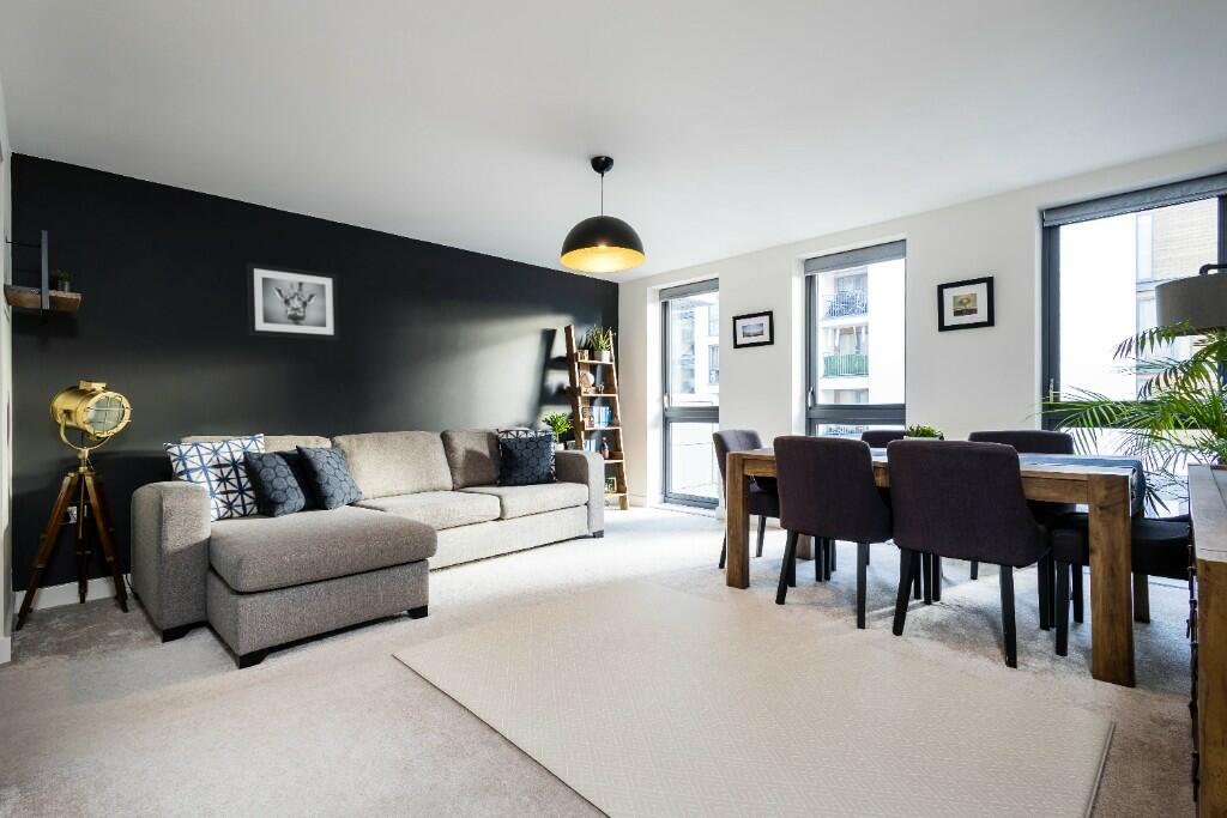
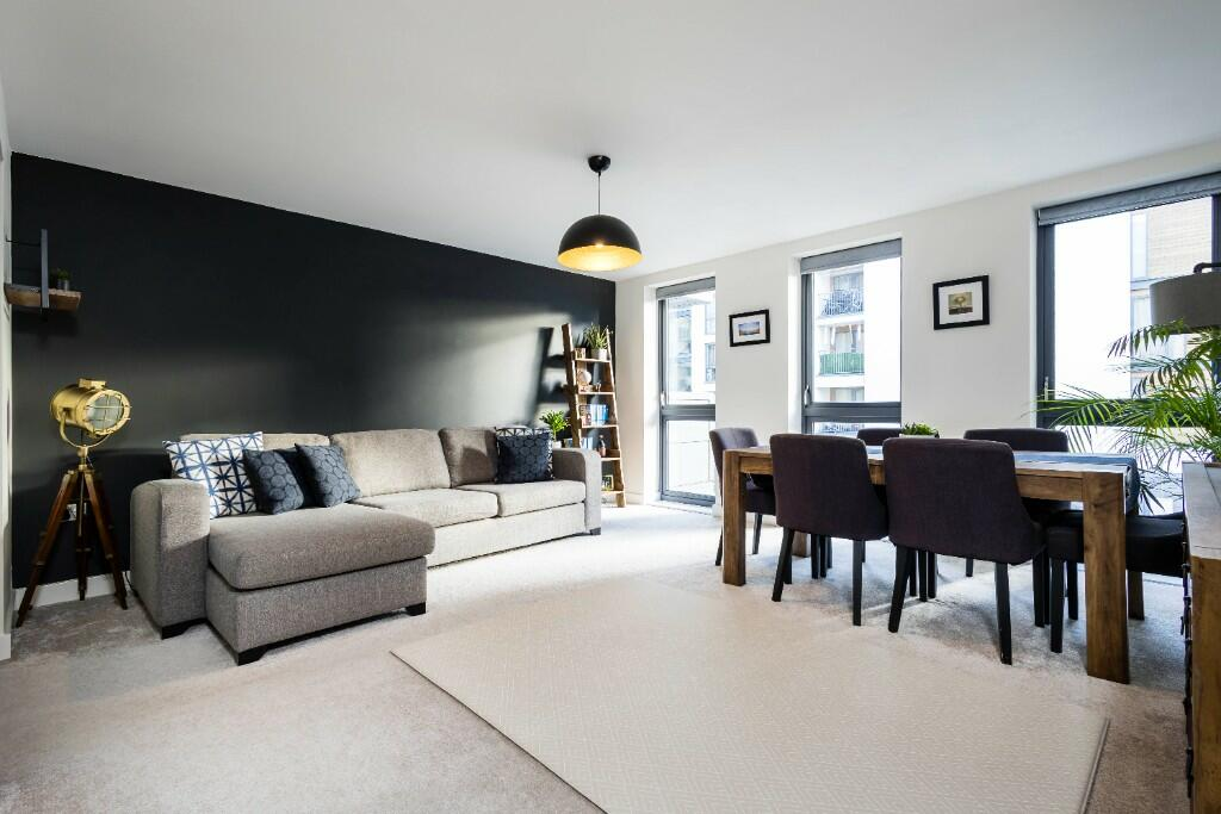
- wall art [246,261,340,341]
